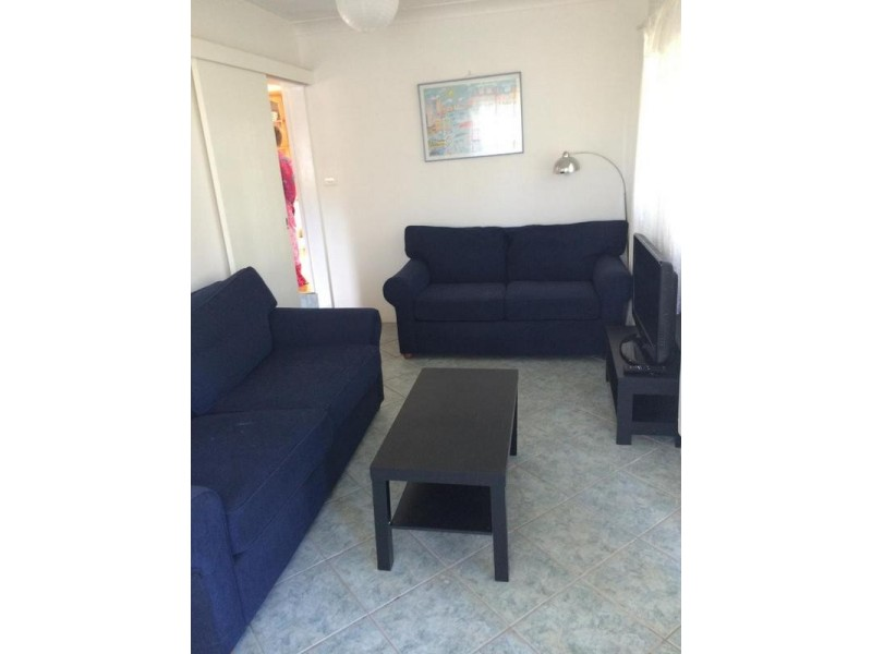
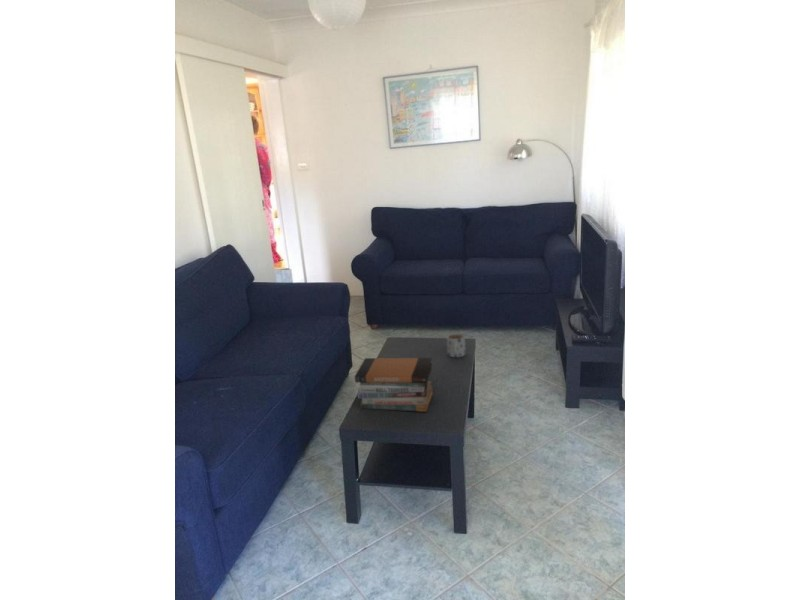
+ mug [445,332,467,359]
+ book stack [354,357,434,413]
